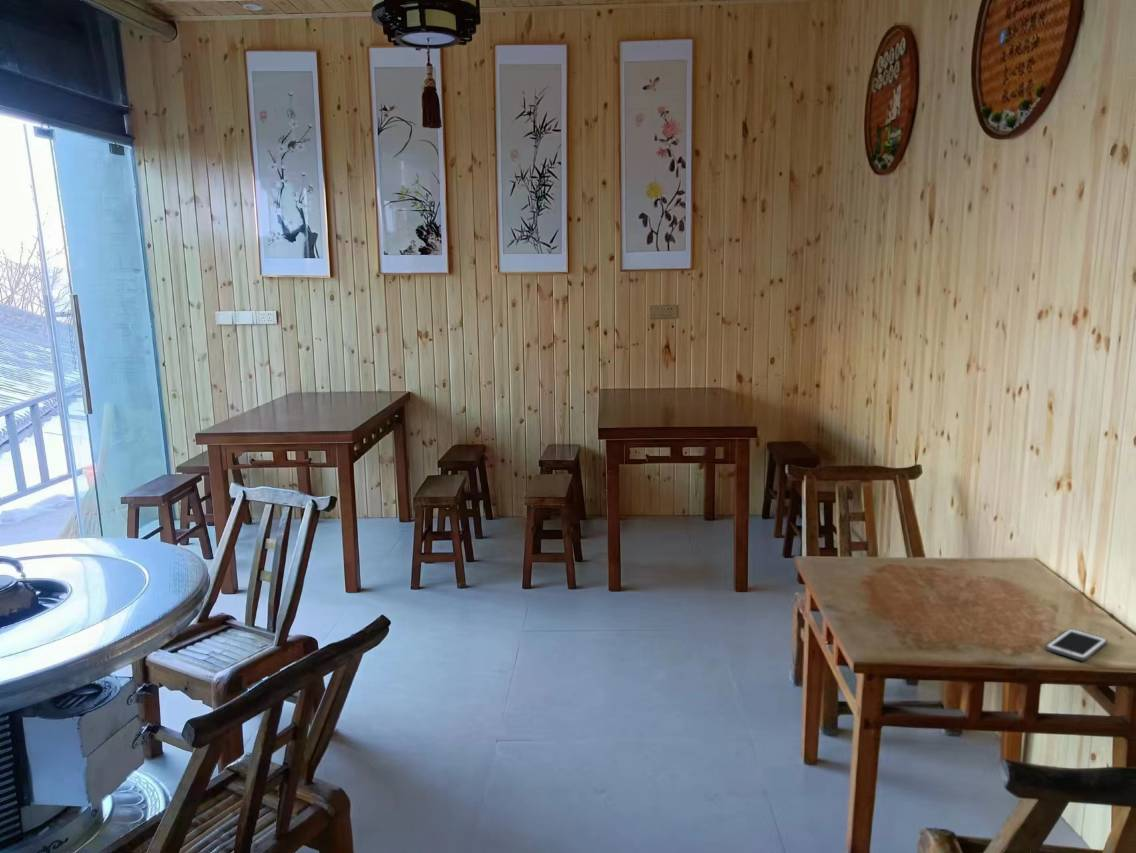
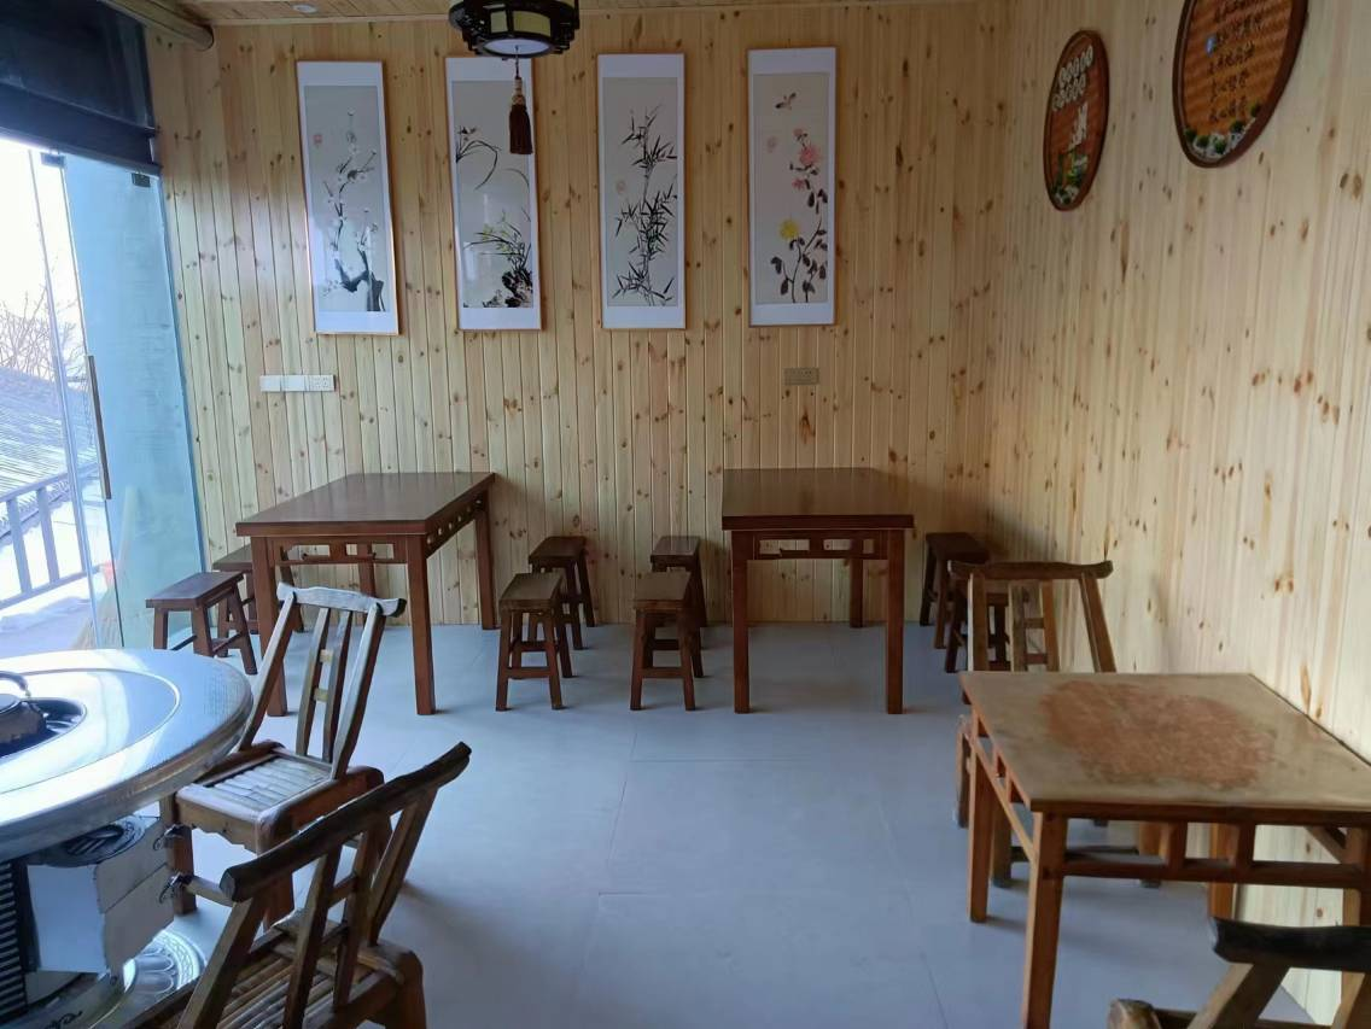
- cell phone [1045,628,1108,662]
